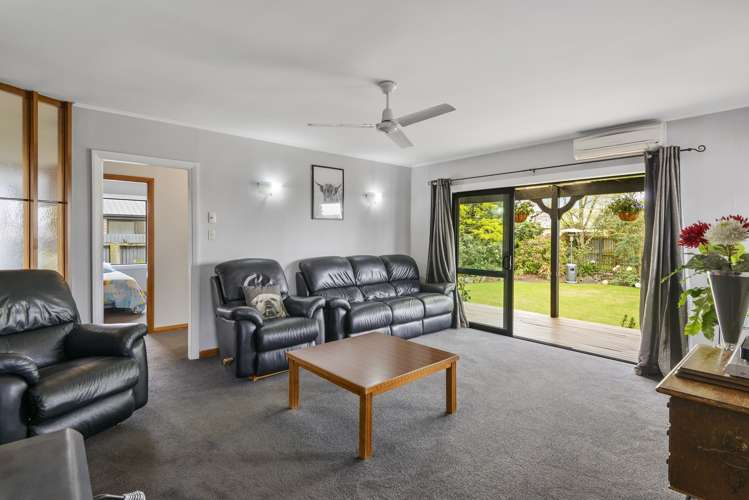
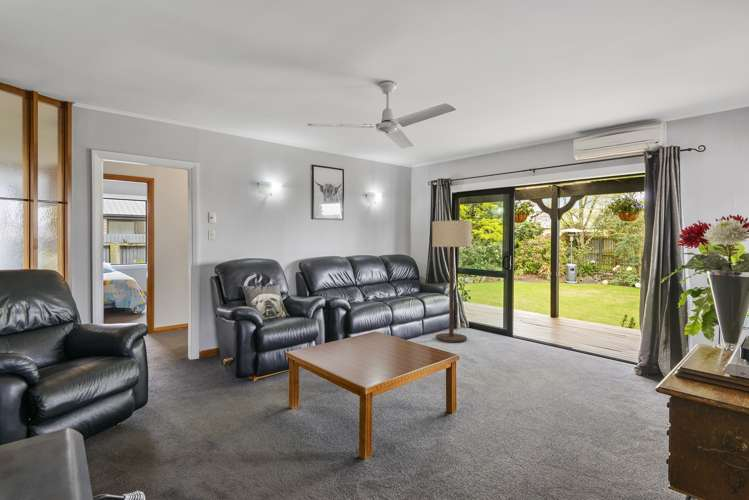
+ floor lamp [431,219,473,343]
